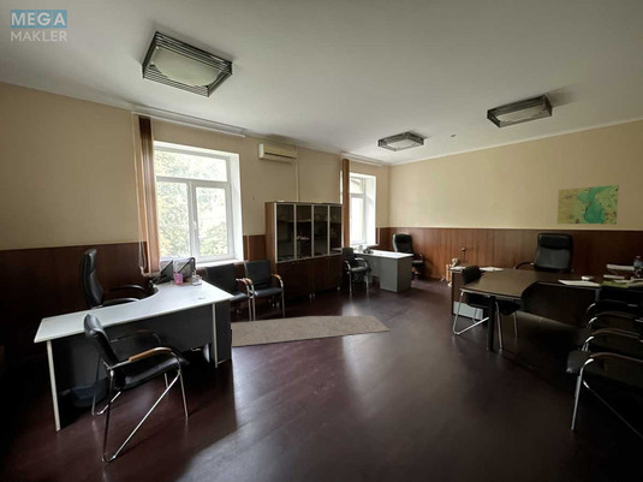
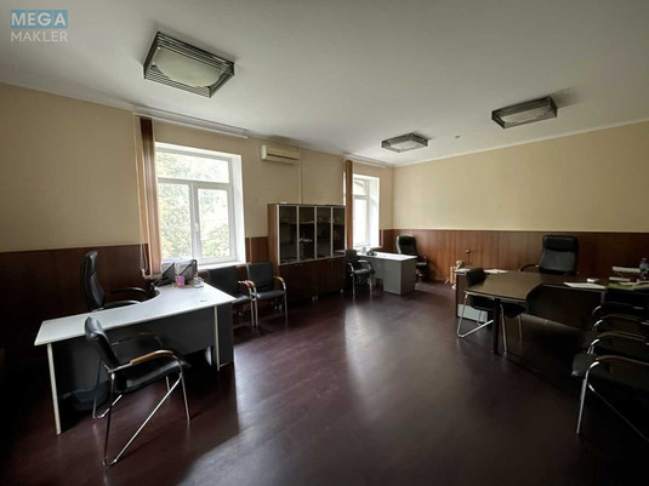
- rug [191,315,391,352]
- map [556,184,620,225]
